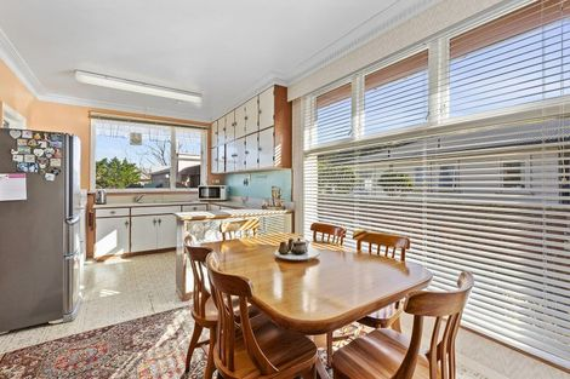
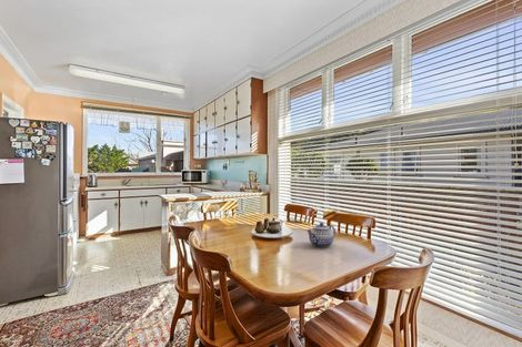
+ teapot [307,222,337,248]
